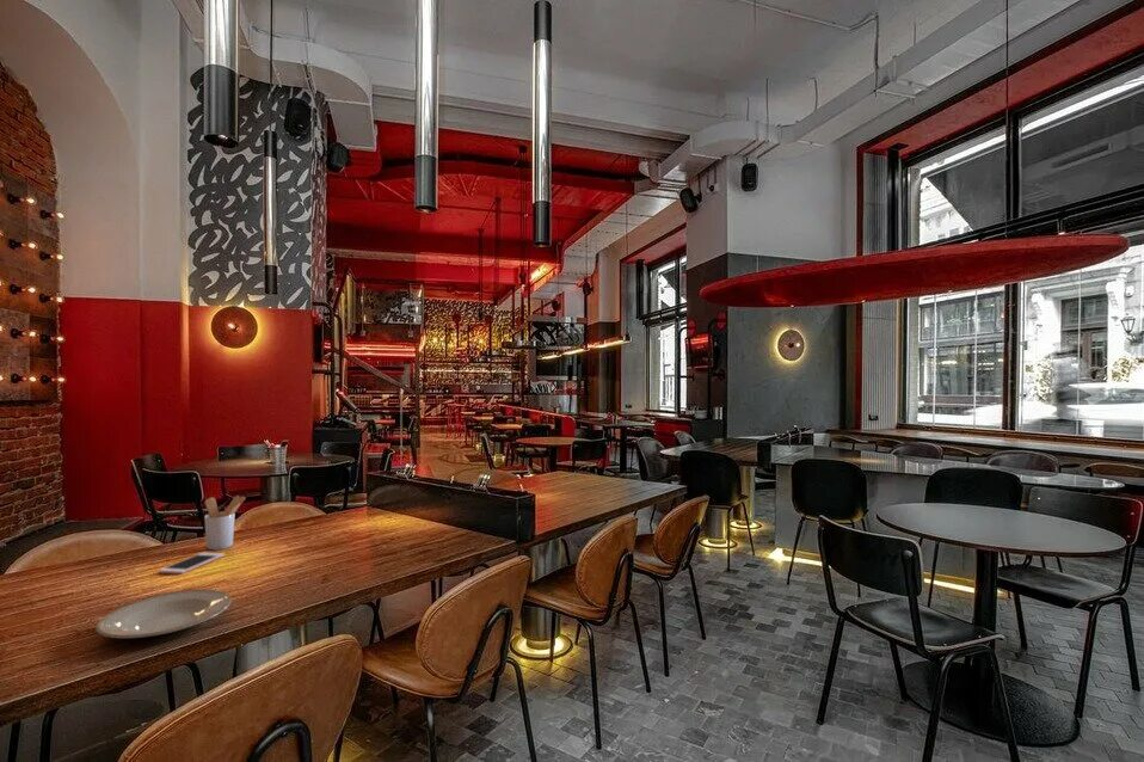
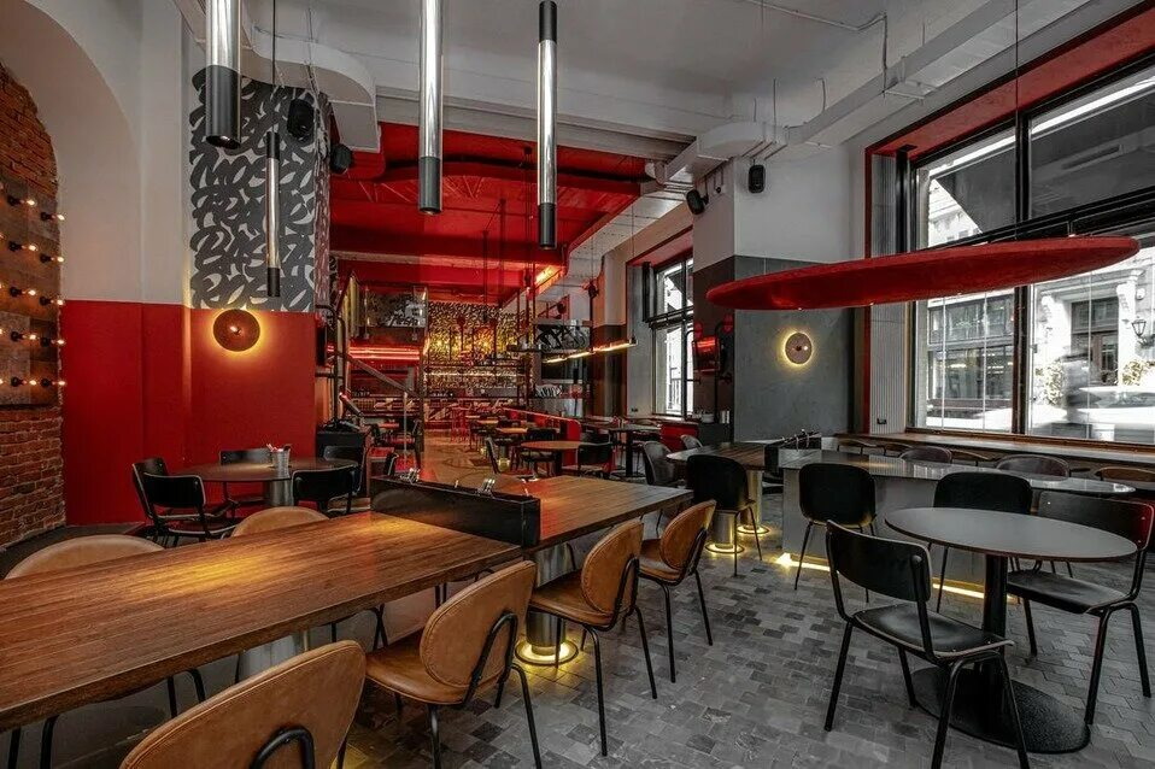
- plate [94,589,233,639]
- utensil holder [203,494,246,551]
- cell phone [158,552,226,576]
